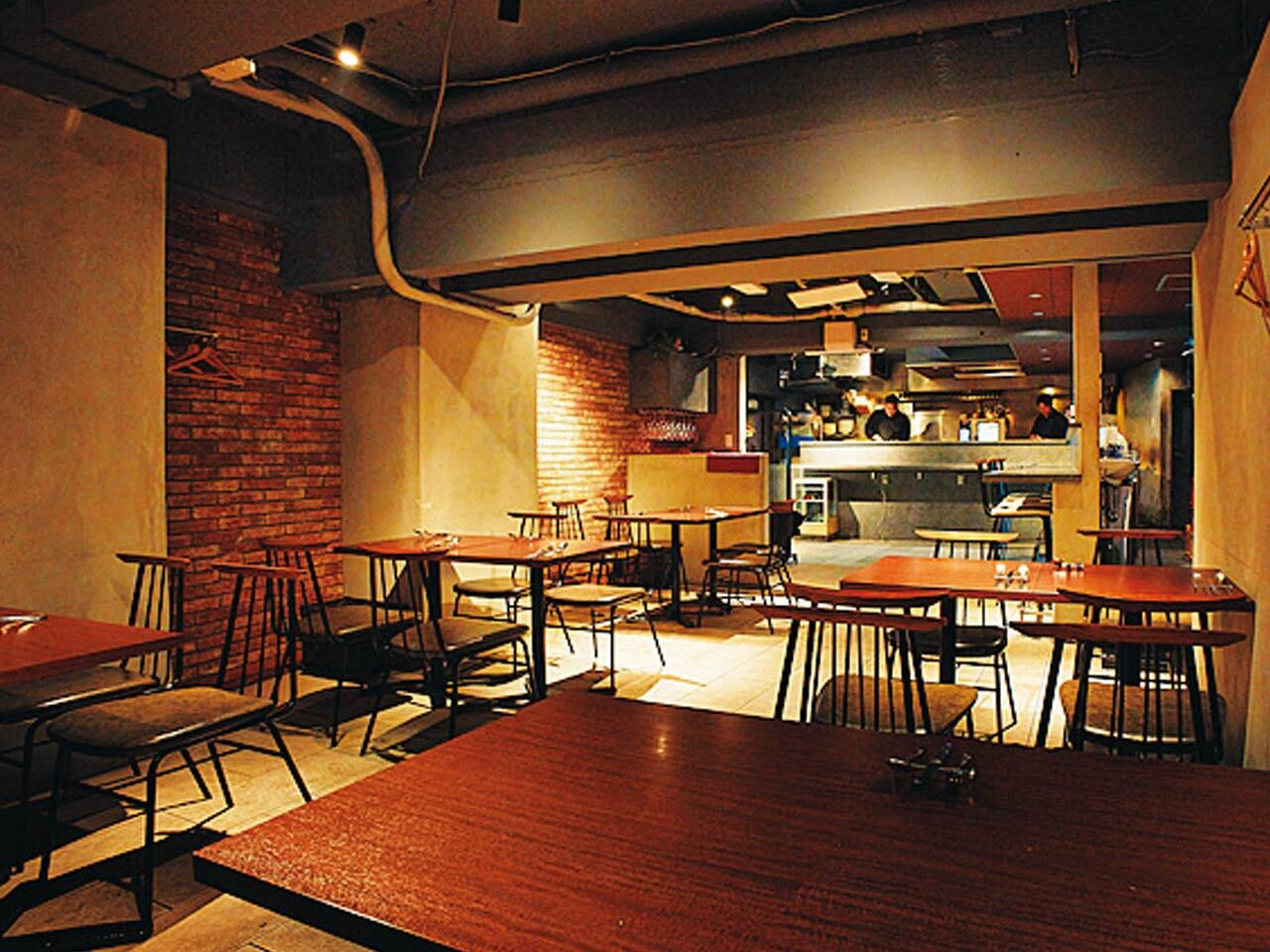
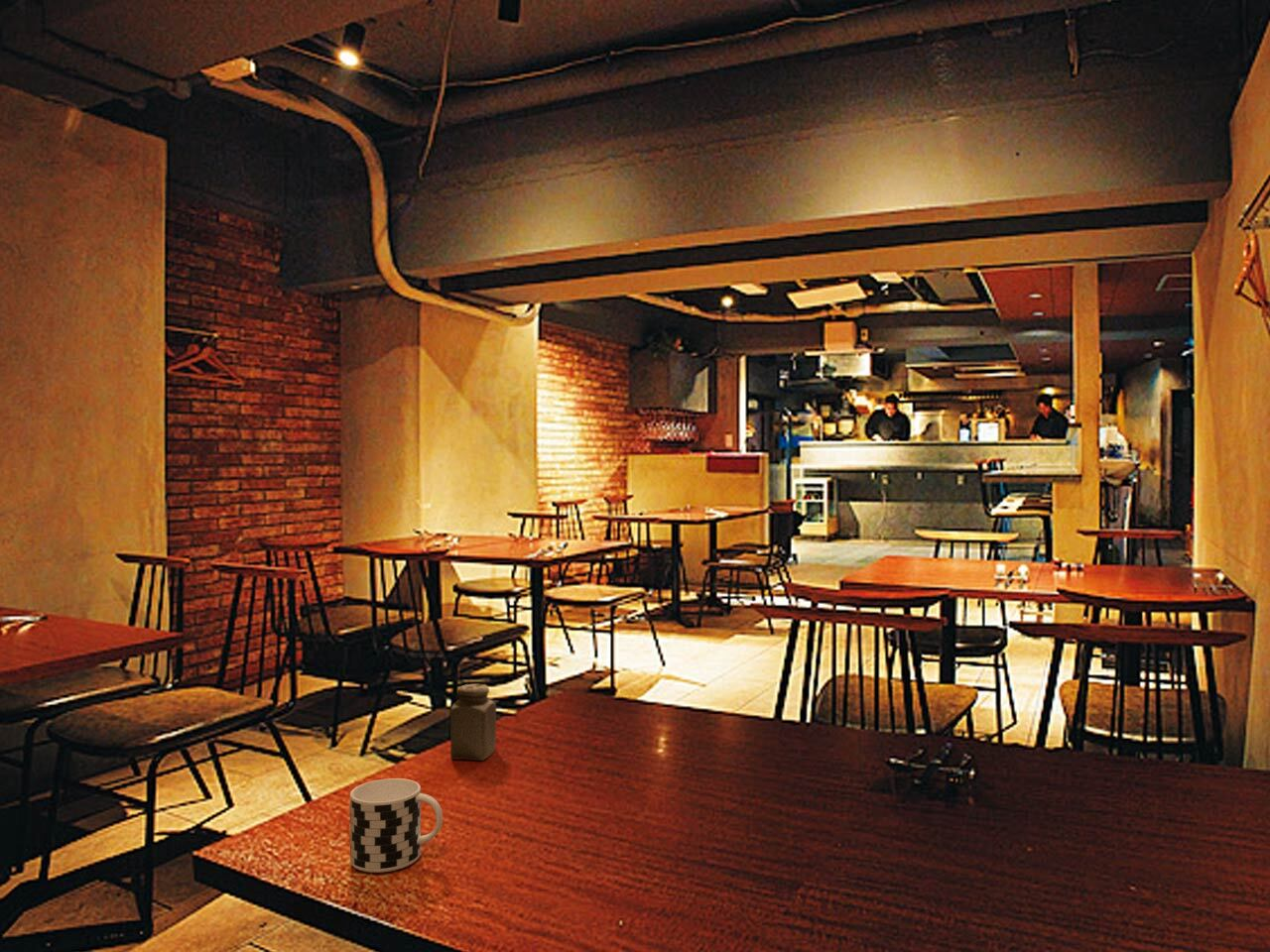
+ salt shaker [449,683,497,762]
+ cup [349,777,444,874]
